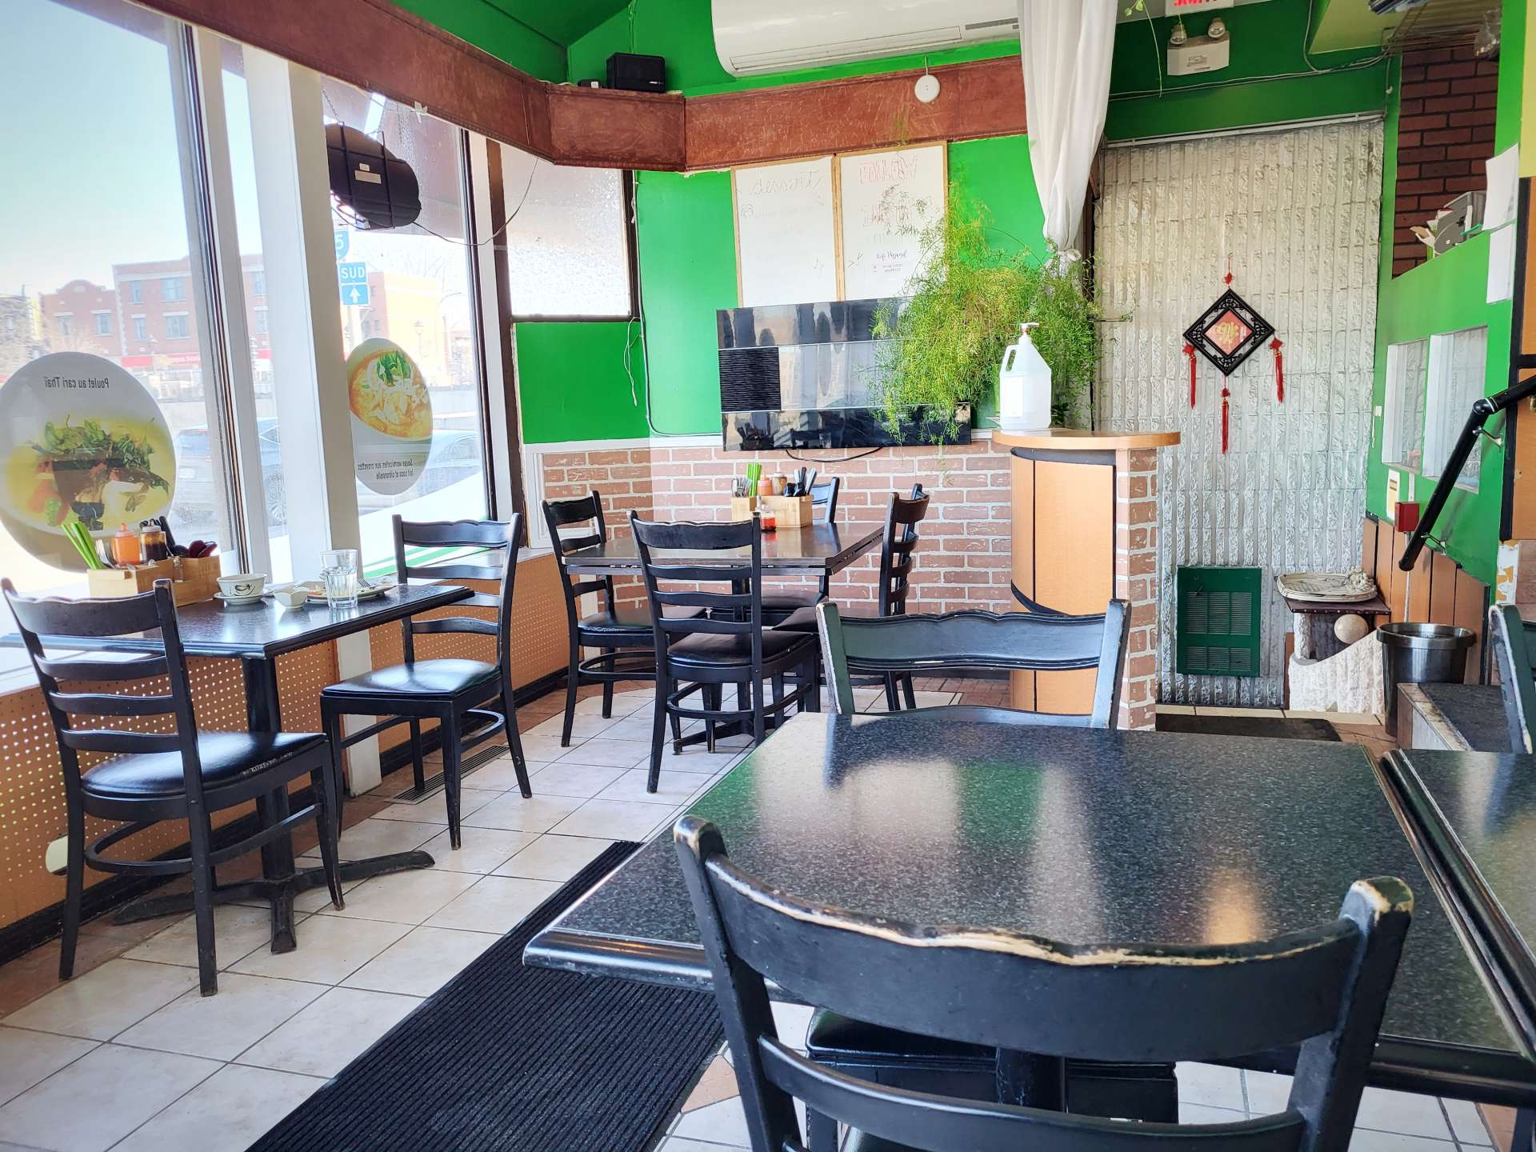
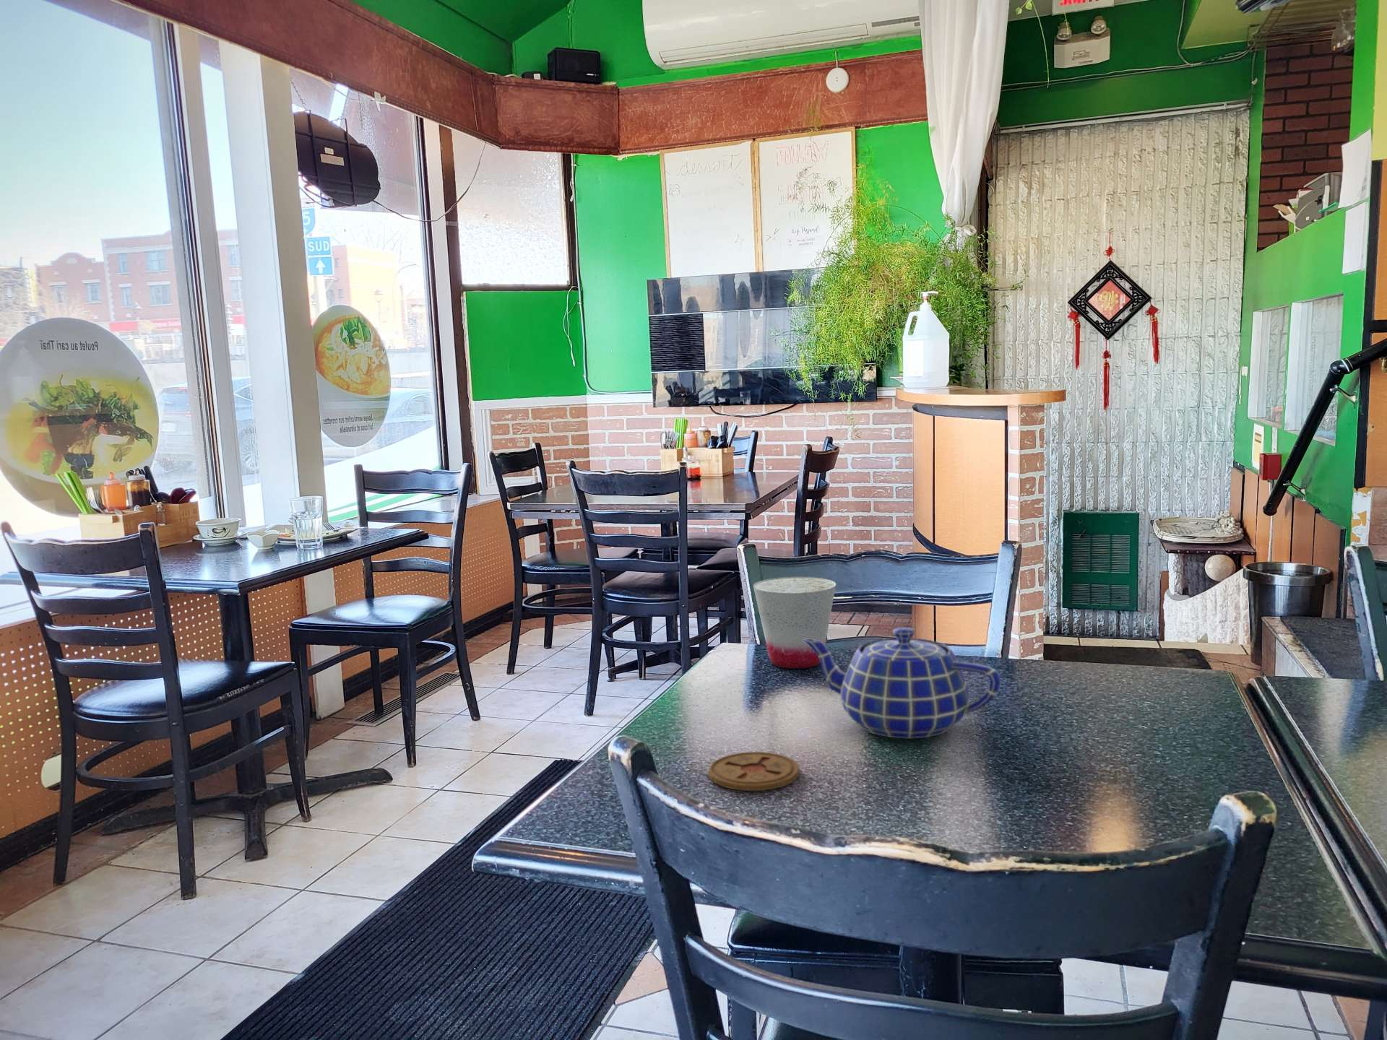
+ cup [752,576,837,669]
+ teapot [804,627,1001,740]
+ coaster [708,752,801,792]
